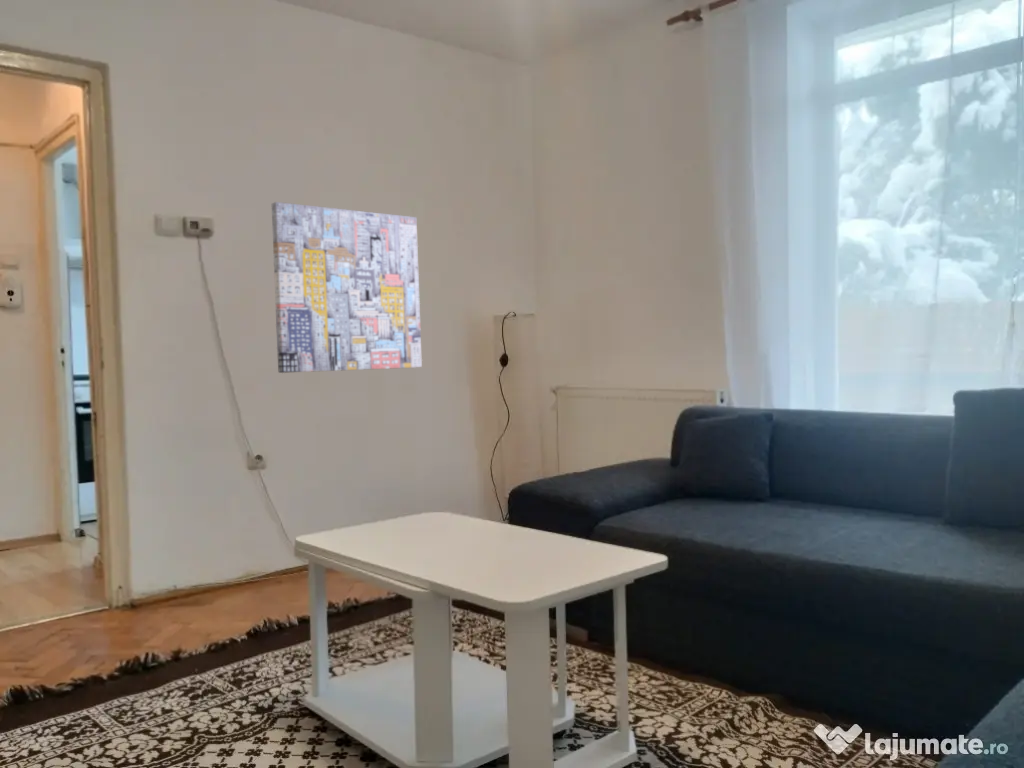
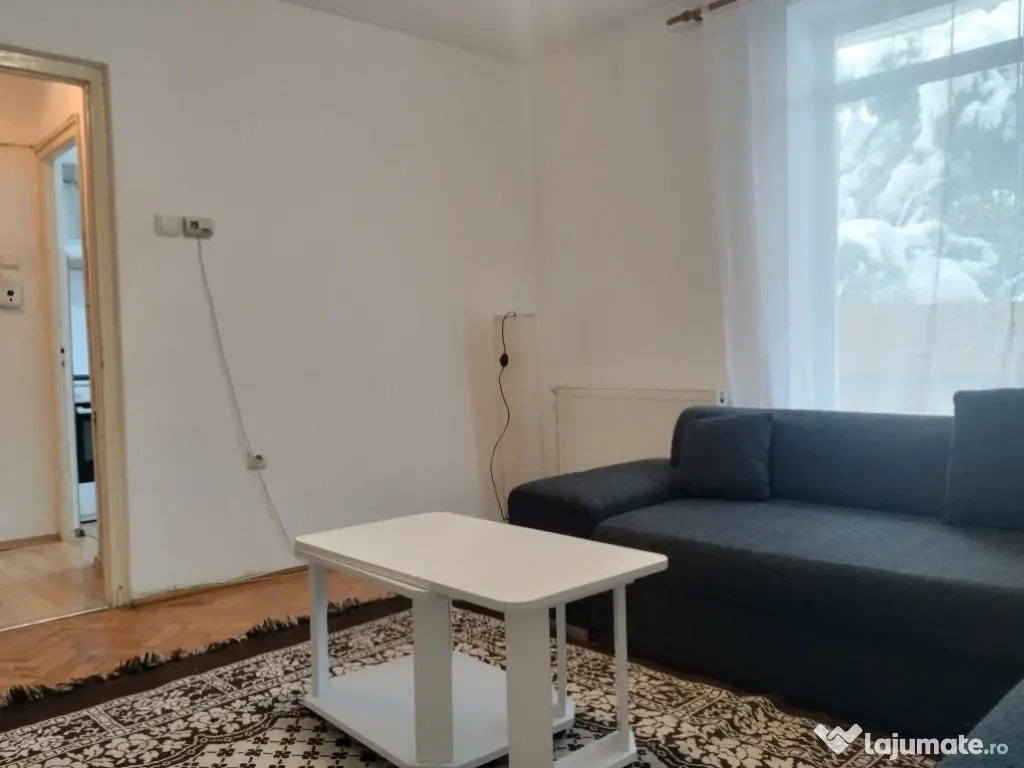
- wall art [271,201,423,374]
